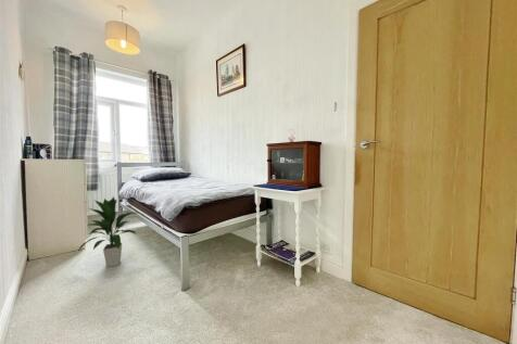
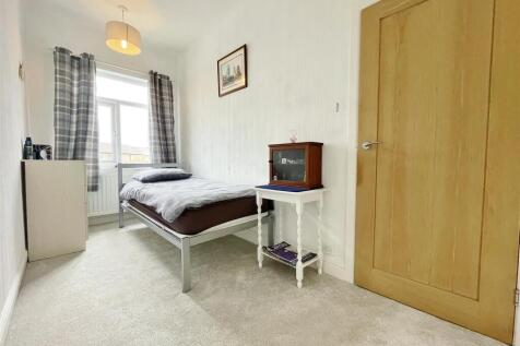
- indoor plant [76,195,139,268]
